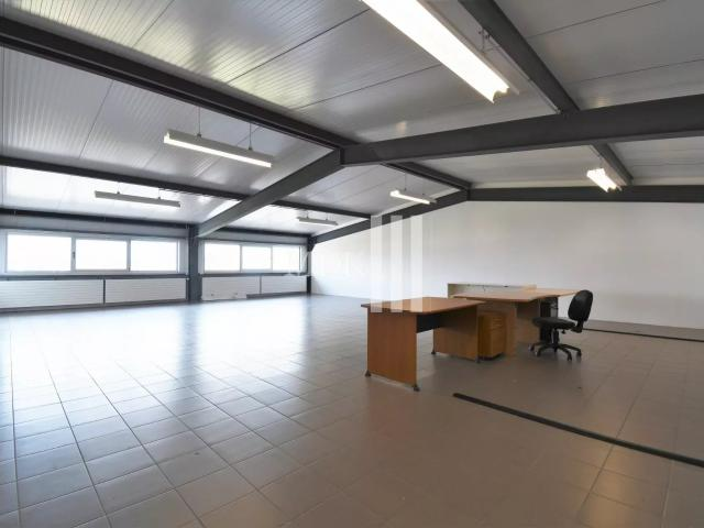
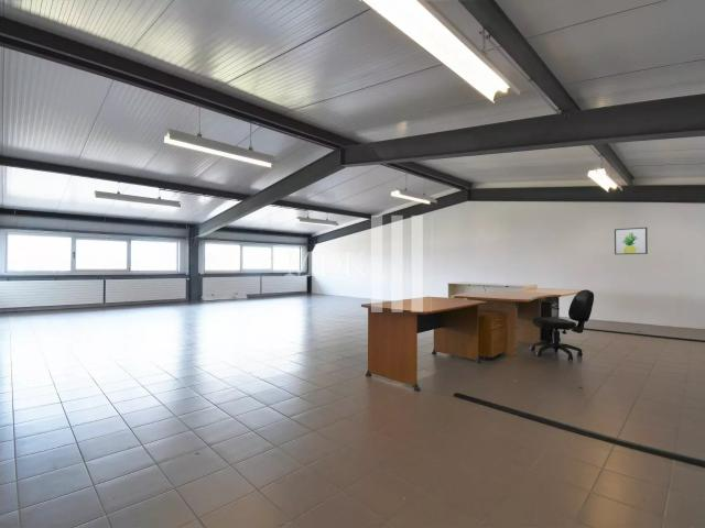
+ wall art [614,227,649,255]
